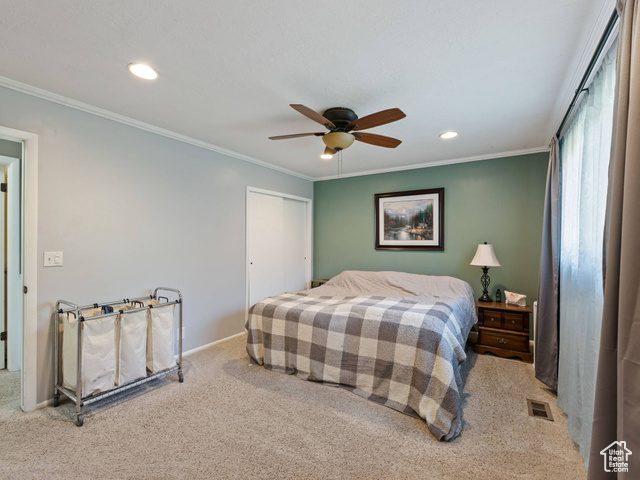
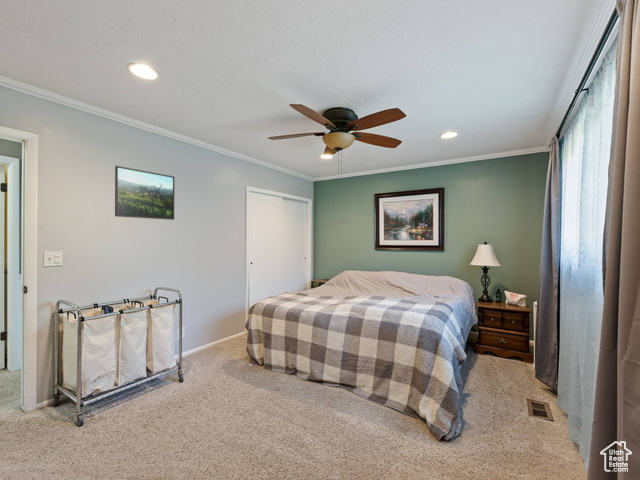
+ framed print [114,165,176,221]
